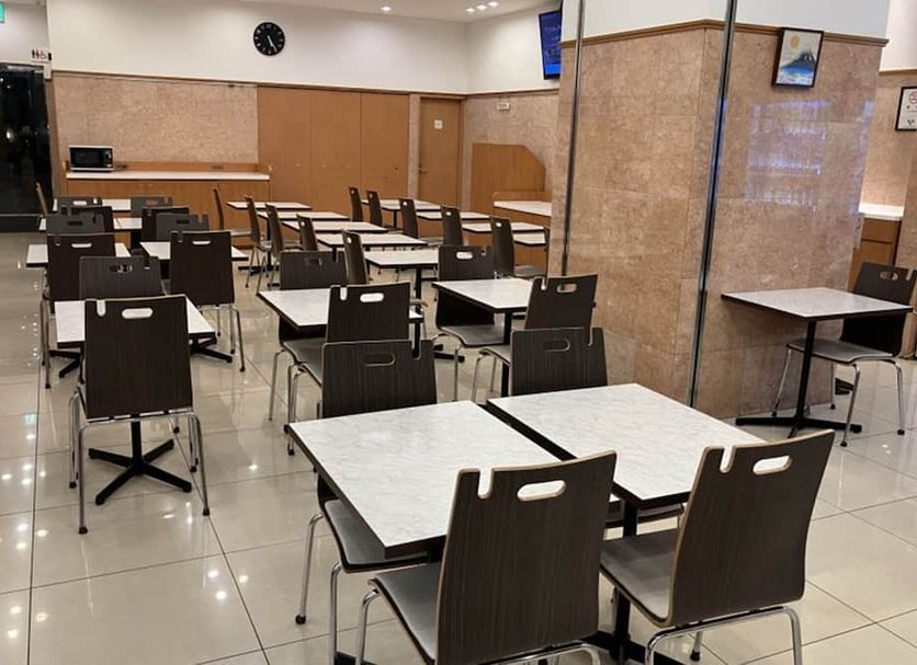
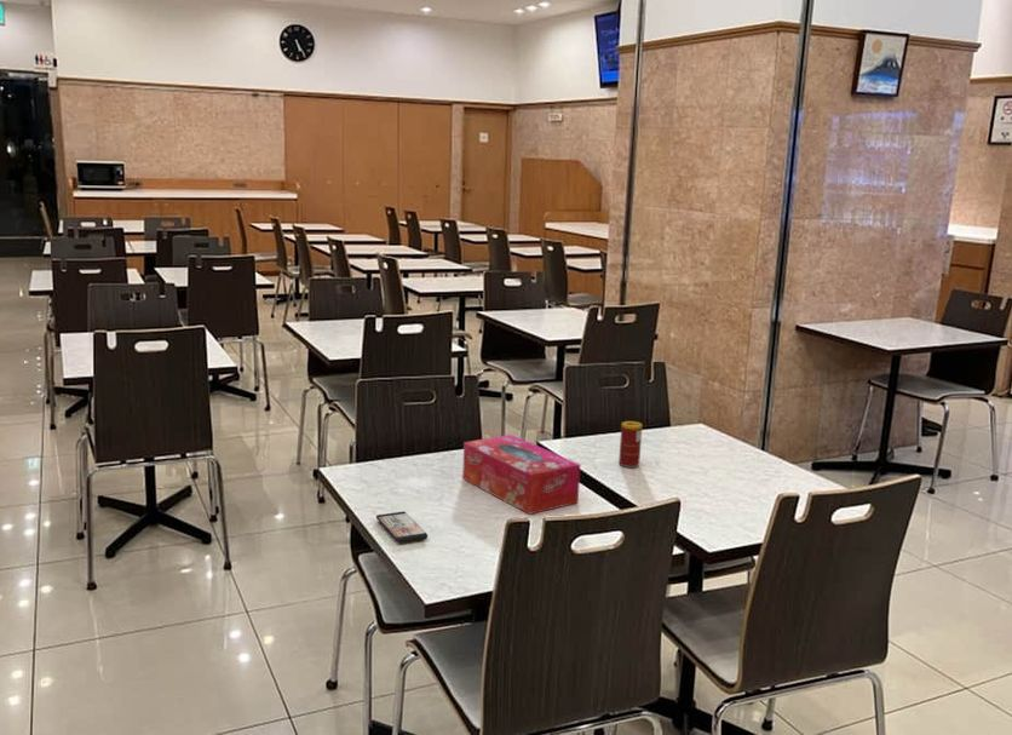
+ smartphone [375,510,429,544]
+ tissue box [461,433,581,516]
+ beverage can [617,420,643,469]
